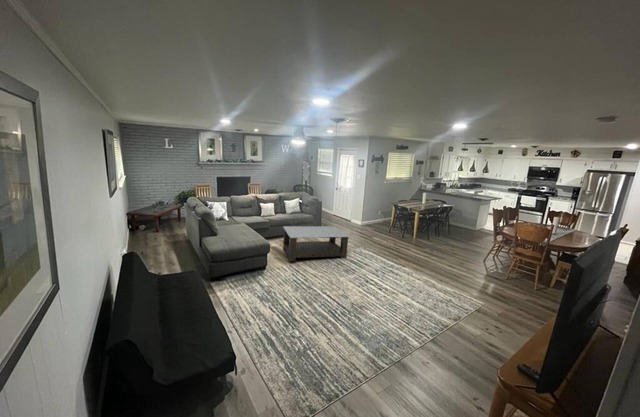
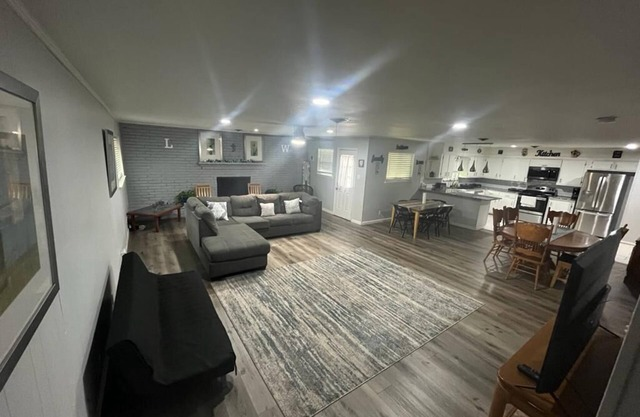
- coffee table [282,225,351,262]
